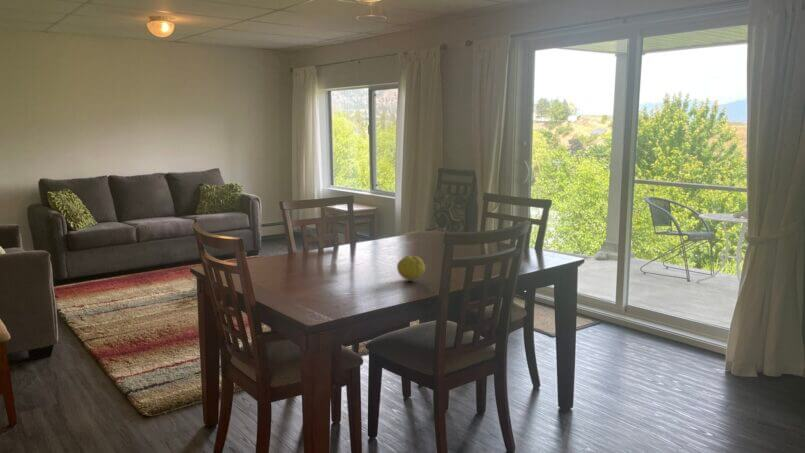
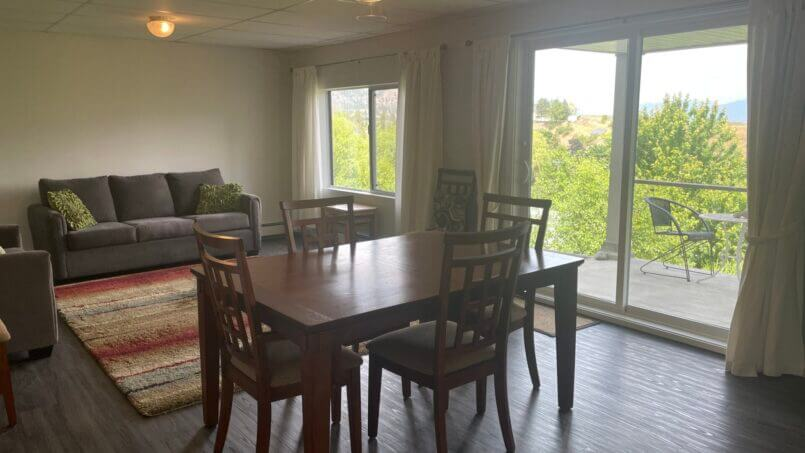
- fruit [396,254,426,282]
